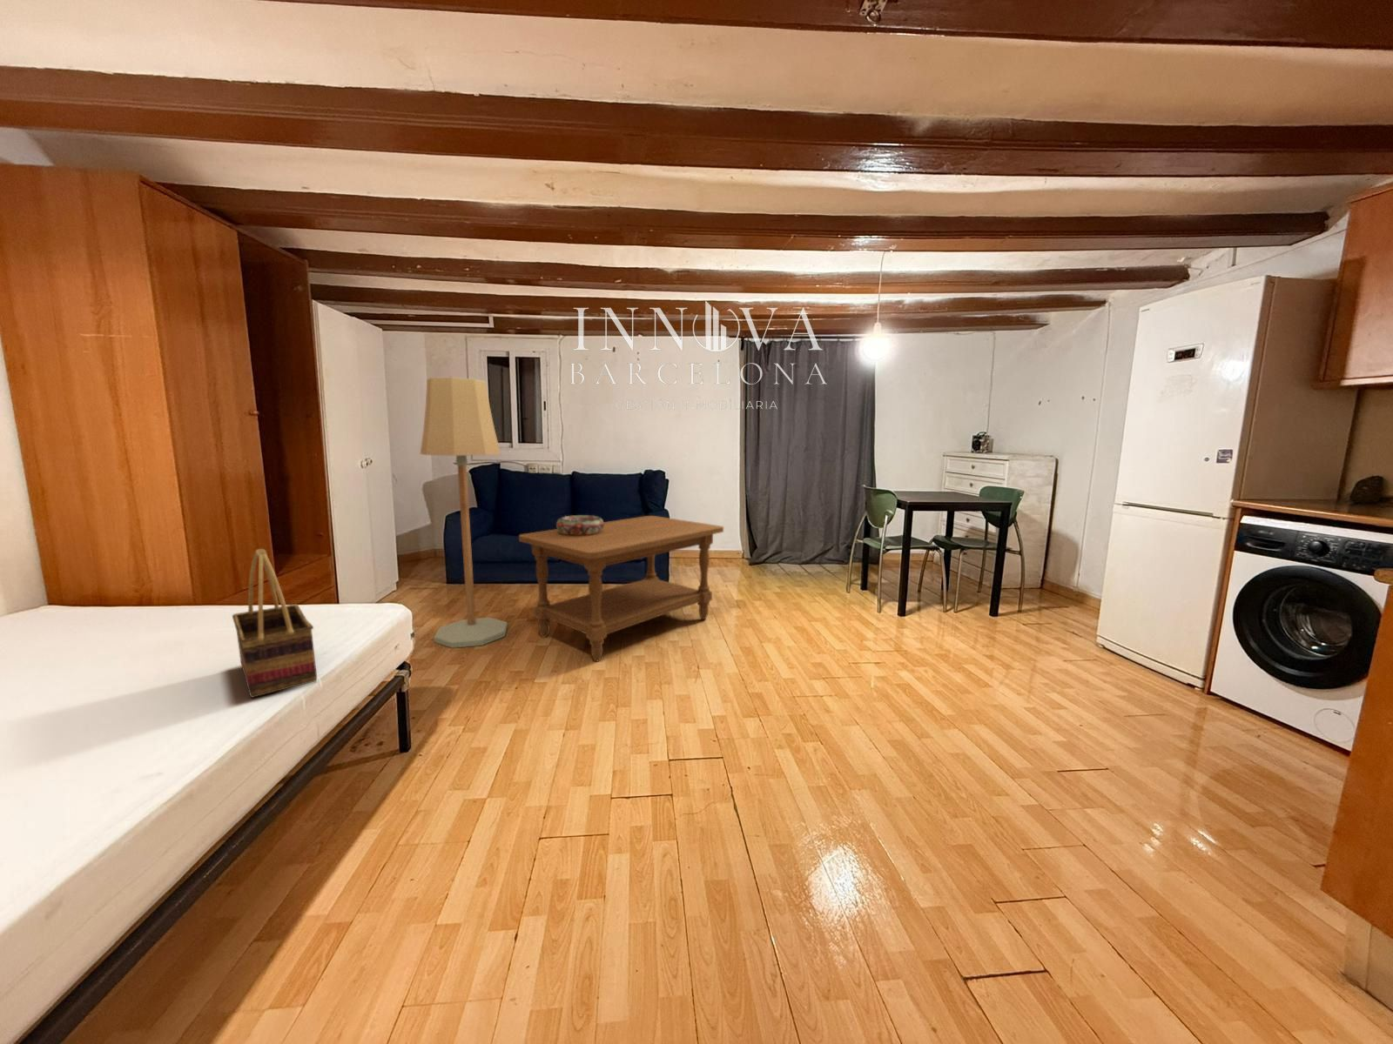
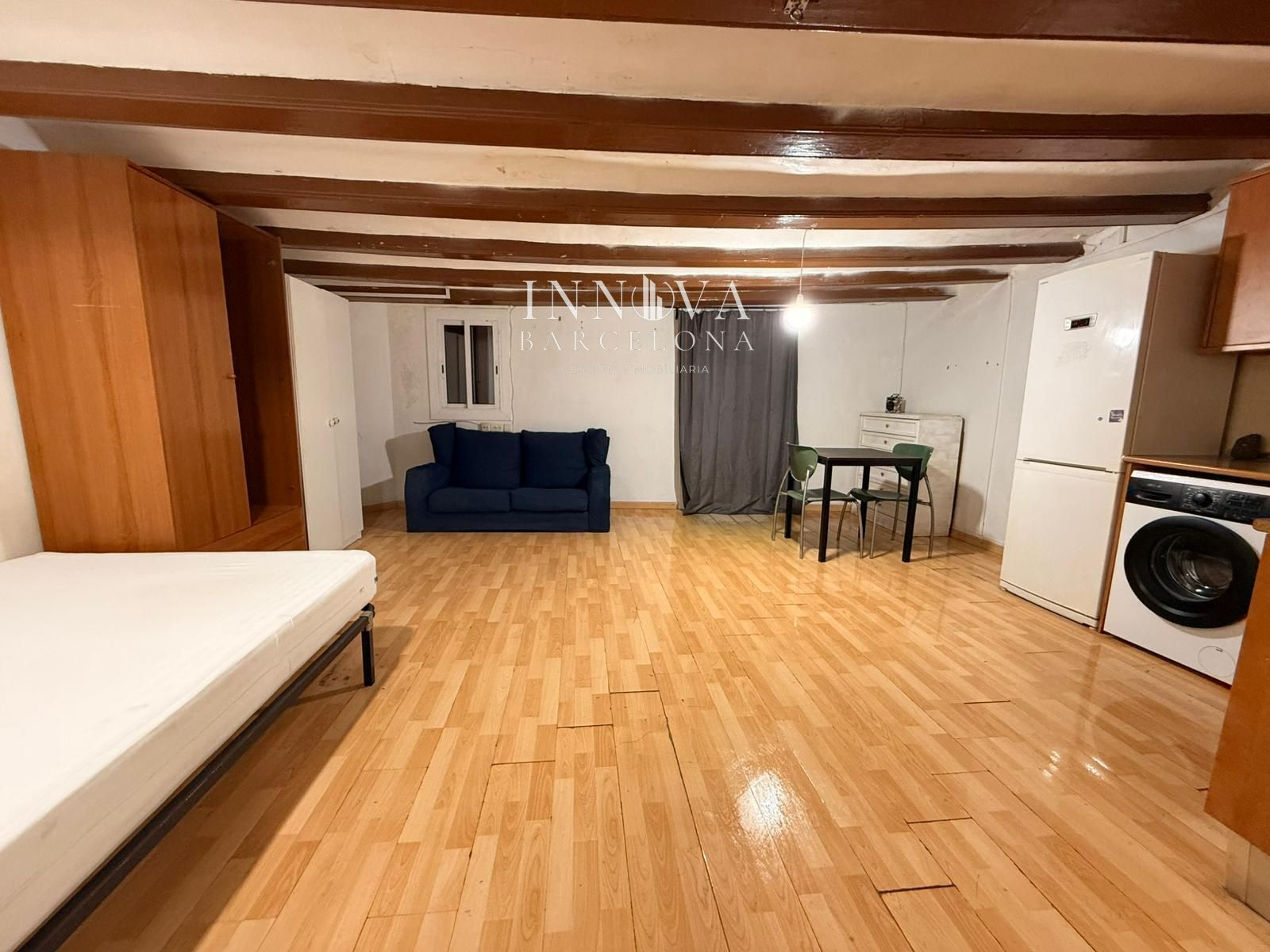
- coffee table [518,515,724,663]
- decorative bowl [555,514,604,535]
- floor lamp [420,377,509,649]
- woven basket [231,548,318,699]
